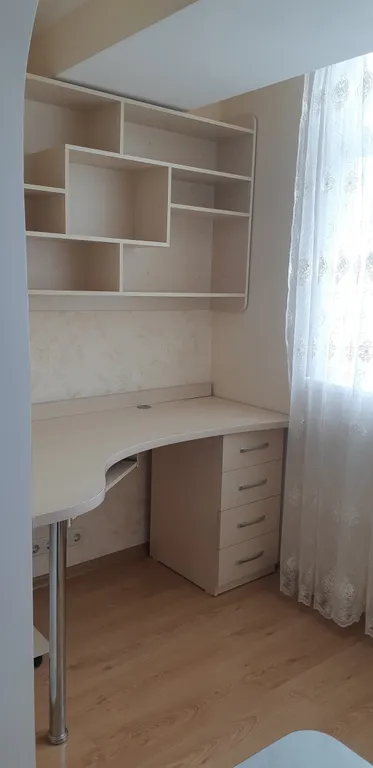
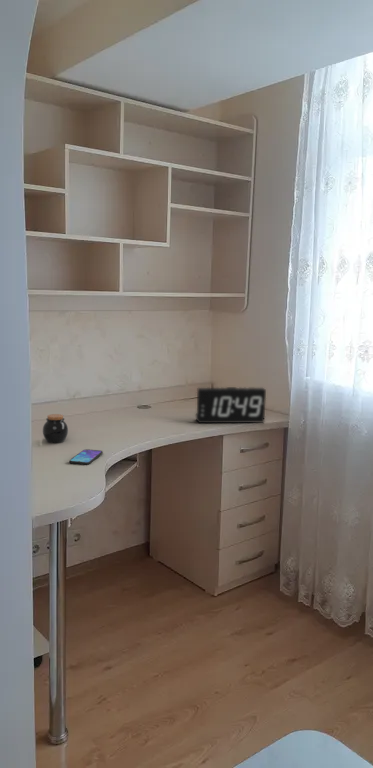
+ alarm clock [195,386,267,424]
+ smartphone [68,448,104,466]
+ jar [42,413,69,444]
